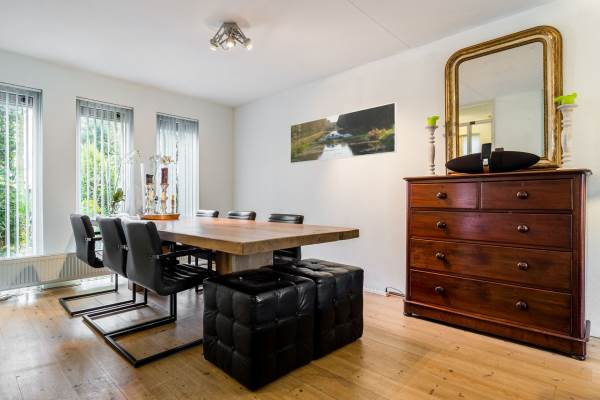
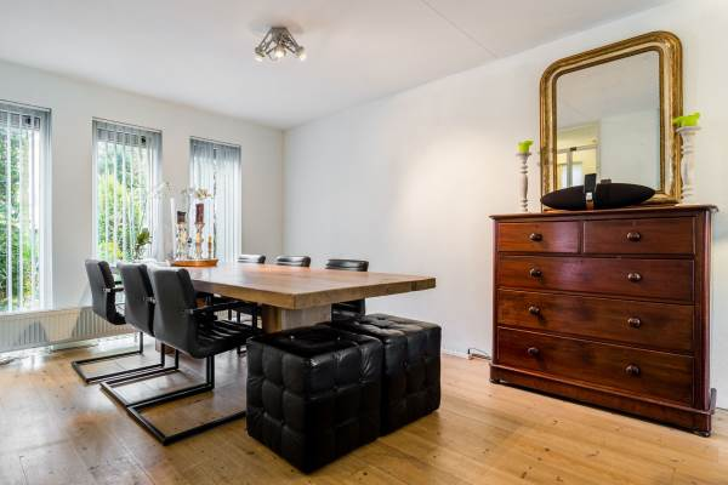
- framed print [289,101,398,164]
